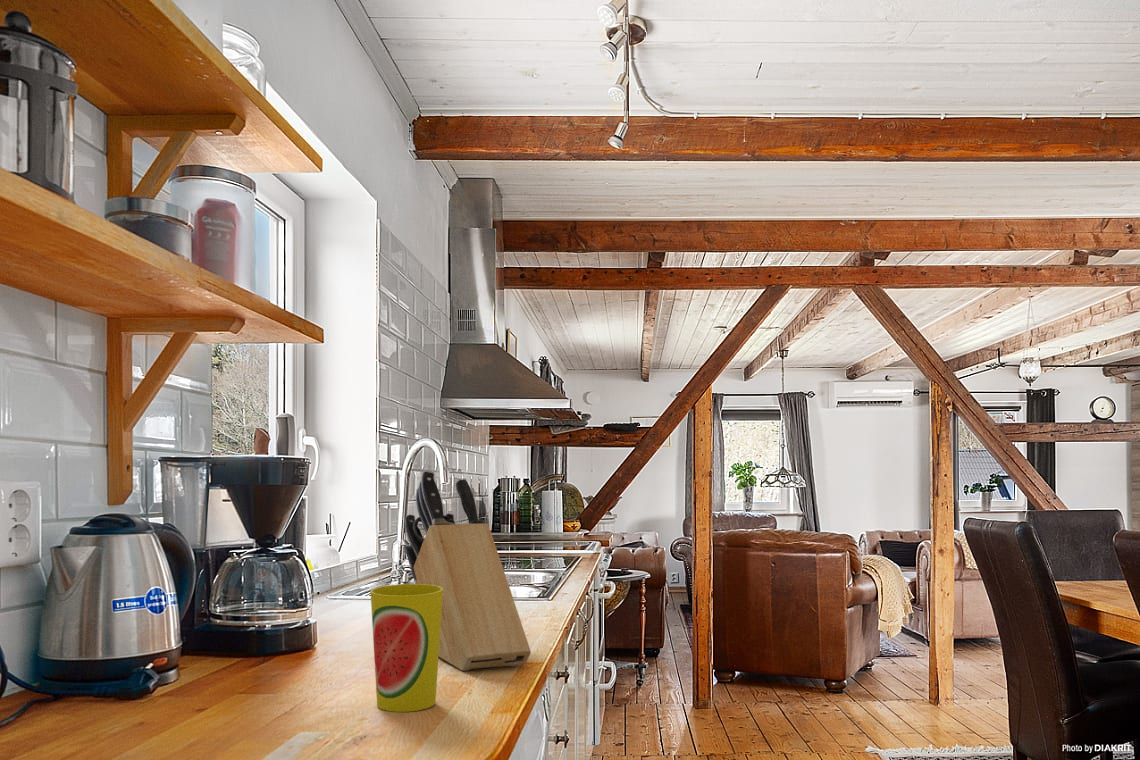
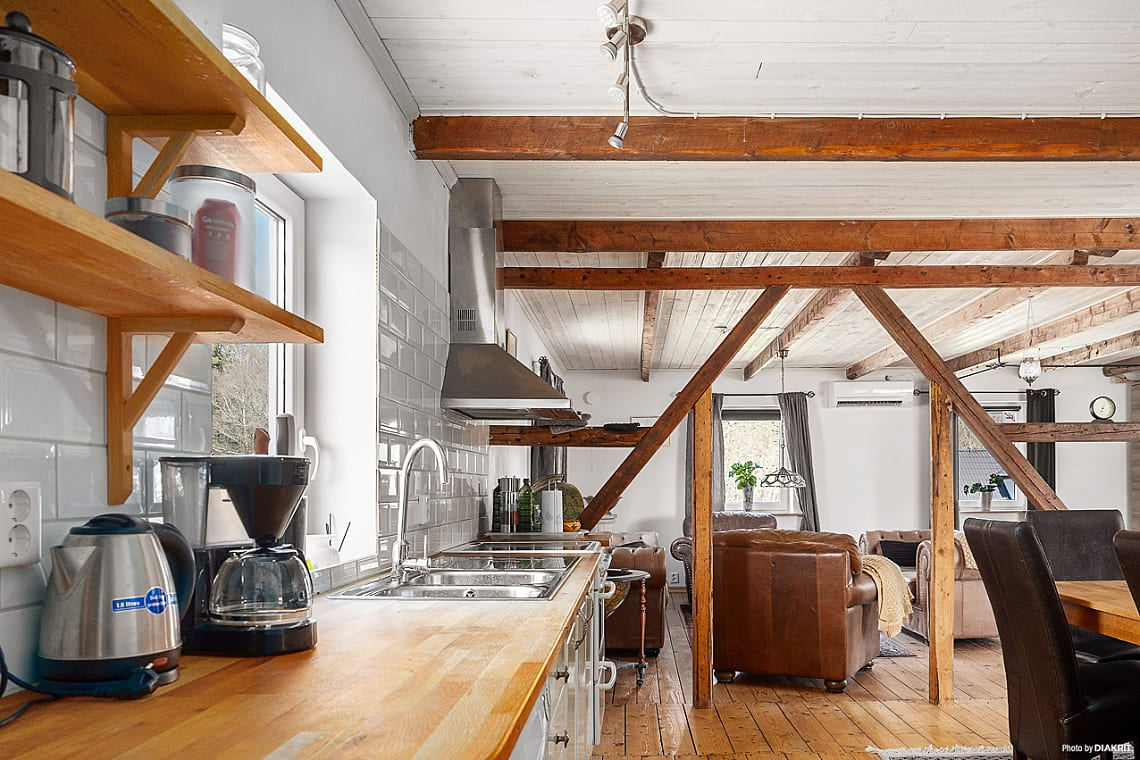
- cup [369,583,443,713]
- knife block [404,469,532,672]
